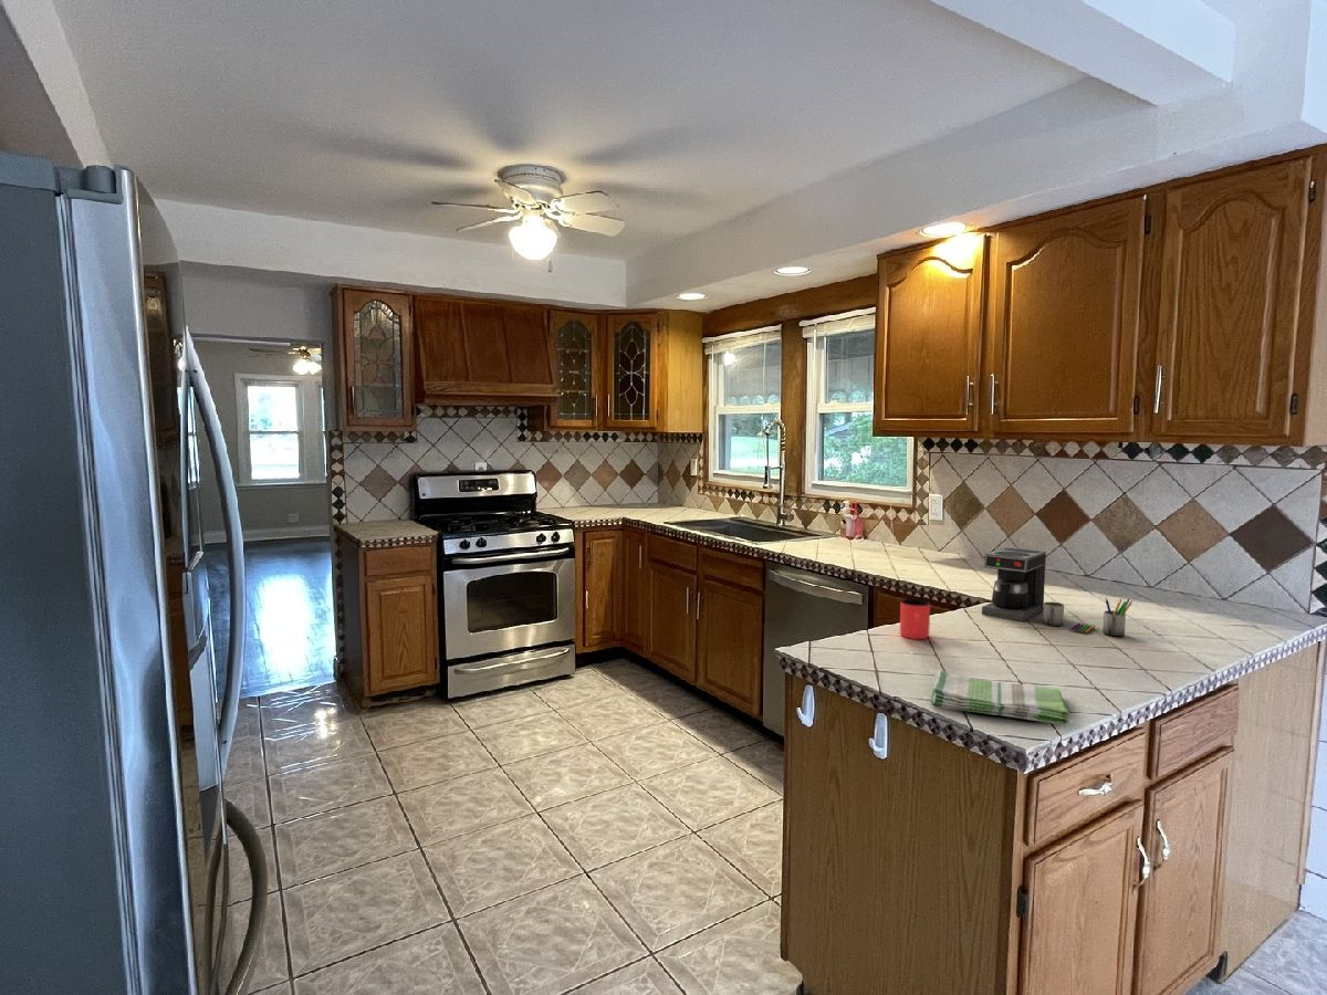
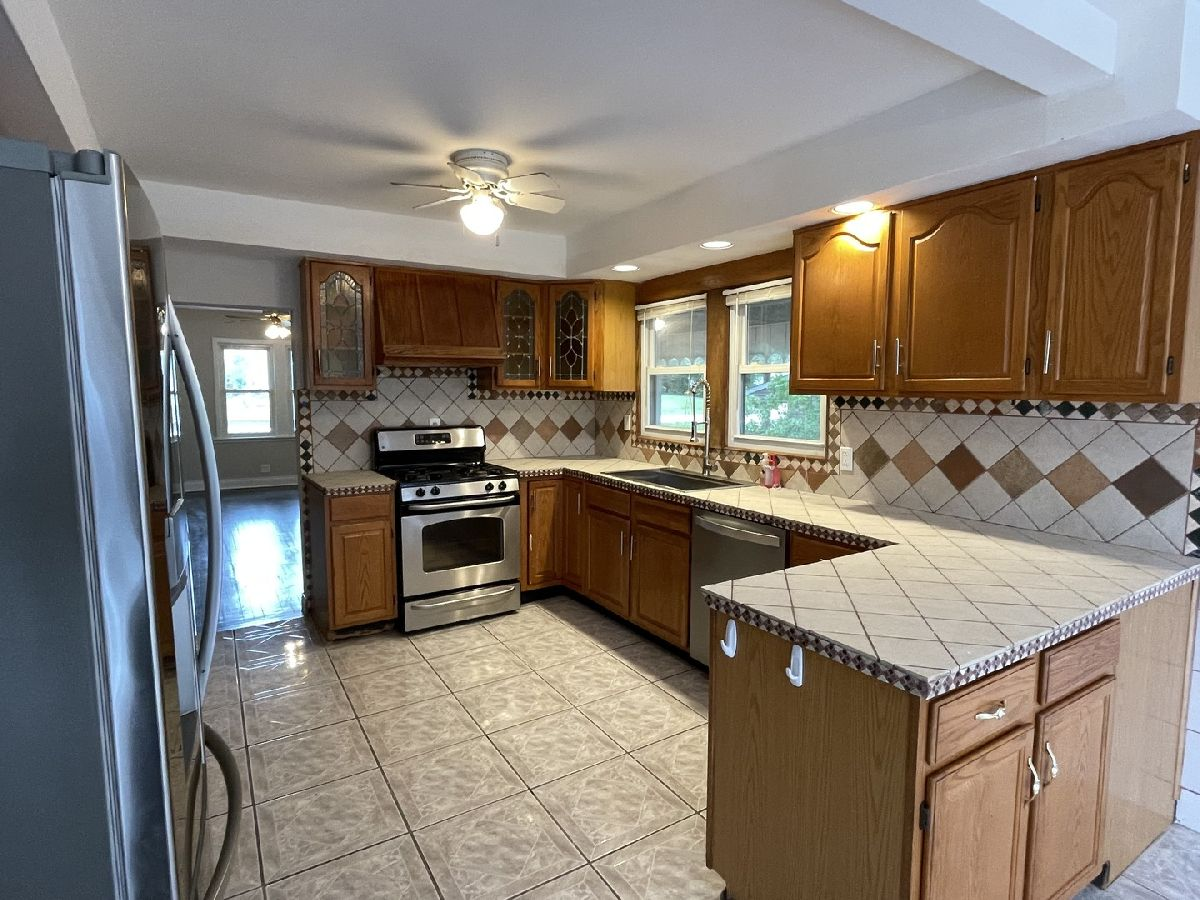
- coffee maker [981,547,1133,637]
- cup [899,598,931,640]
- dish towel [929,669,1069,725]
